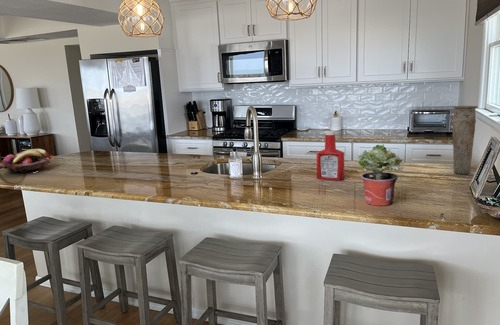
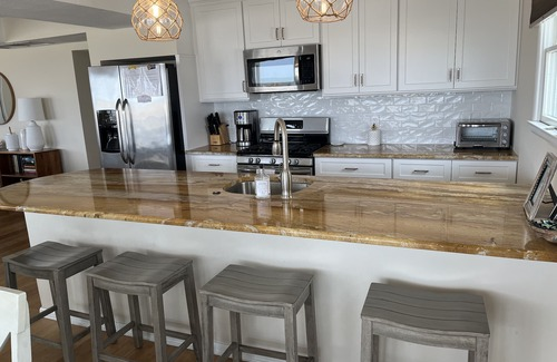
- soap bottle [316,130,345,181]
- fruit basket [0,148,57,174]
- vase [451,105,479,175]
- potted plant [357,143,405,207]
